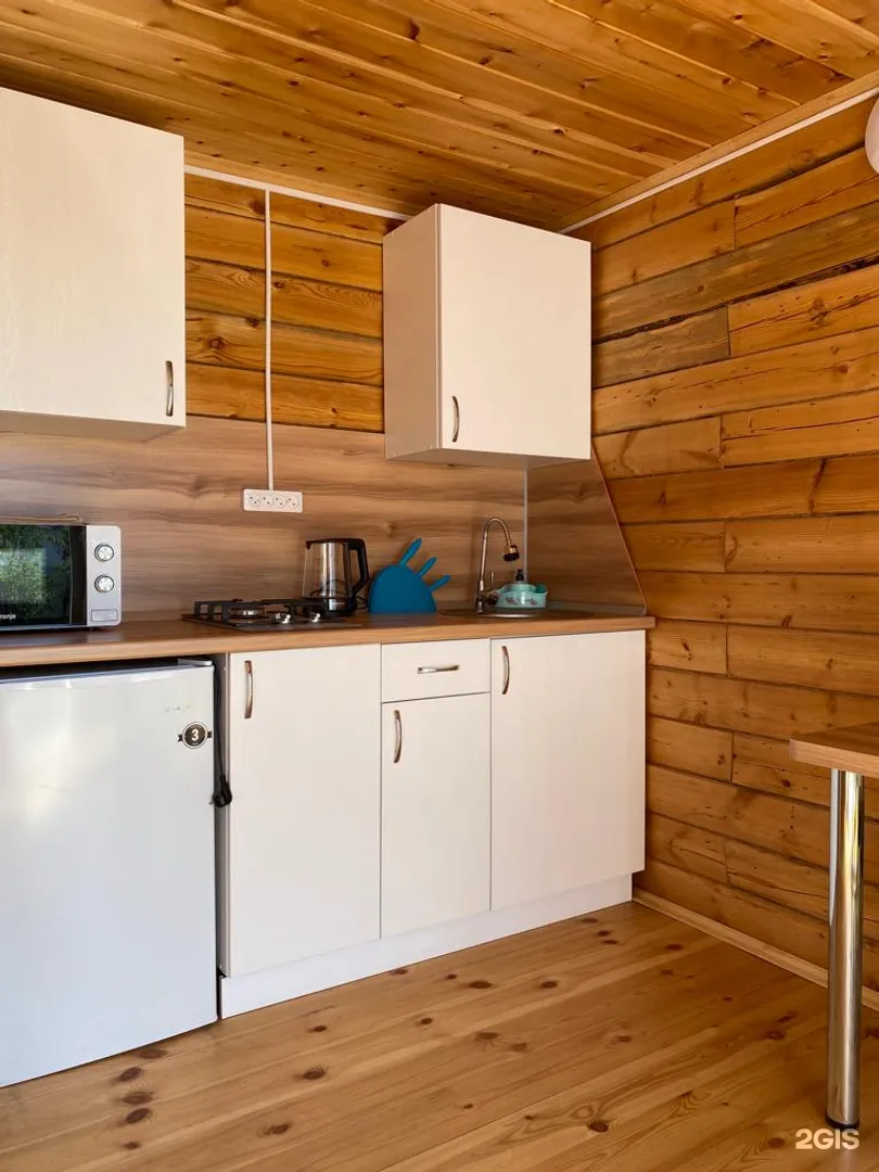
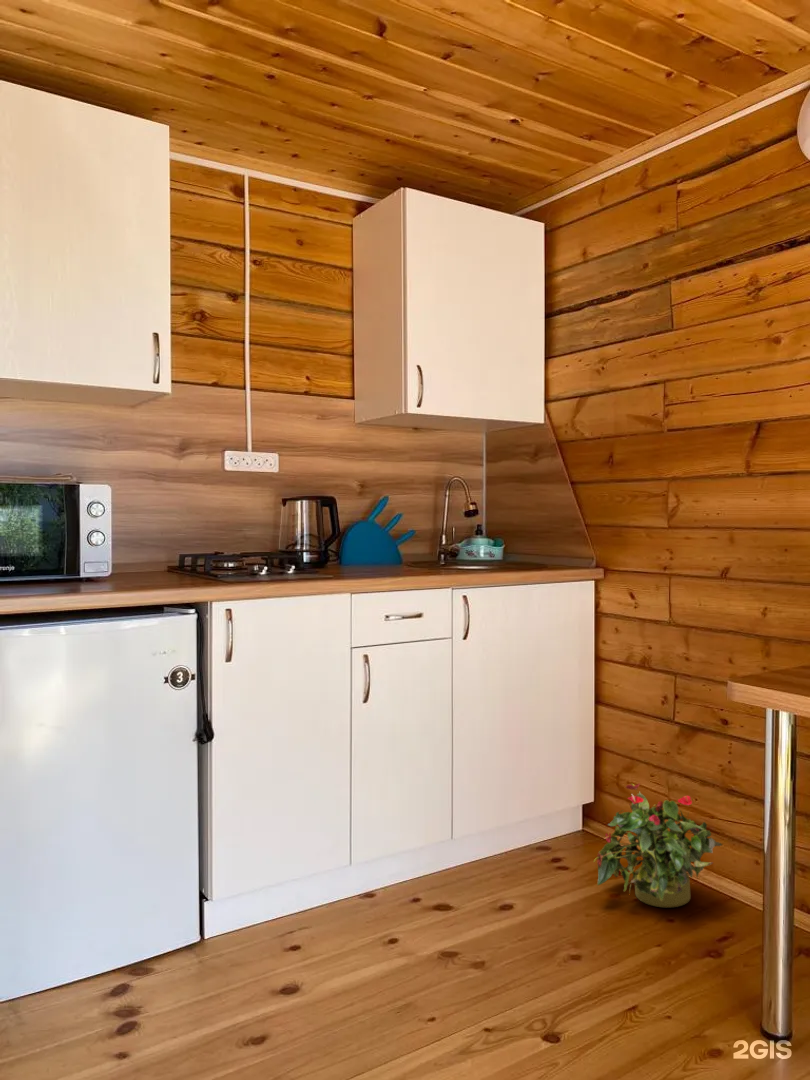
+ potted plant [593,782,724,908]
